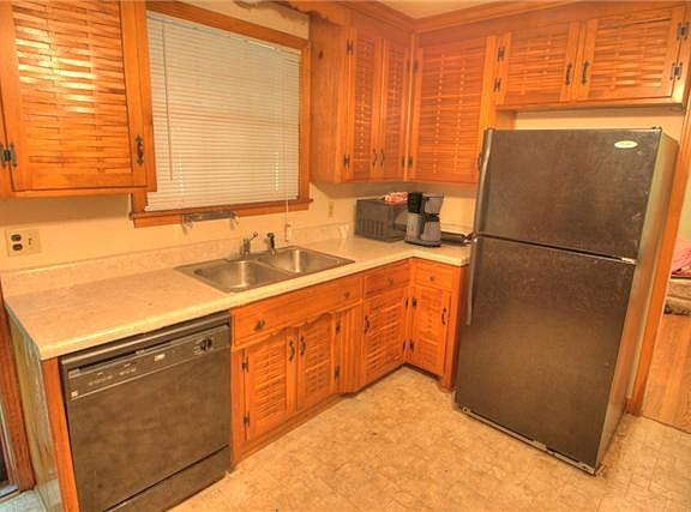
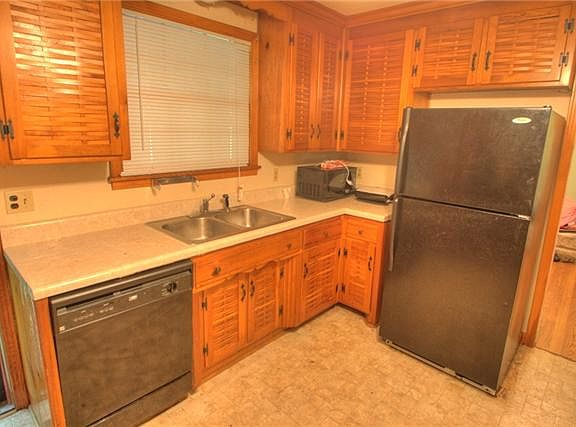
- coffee maker [403,191,446,248]
